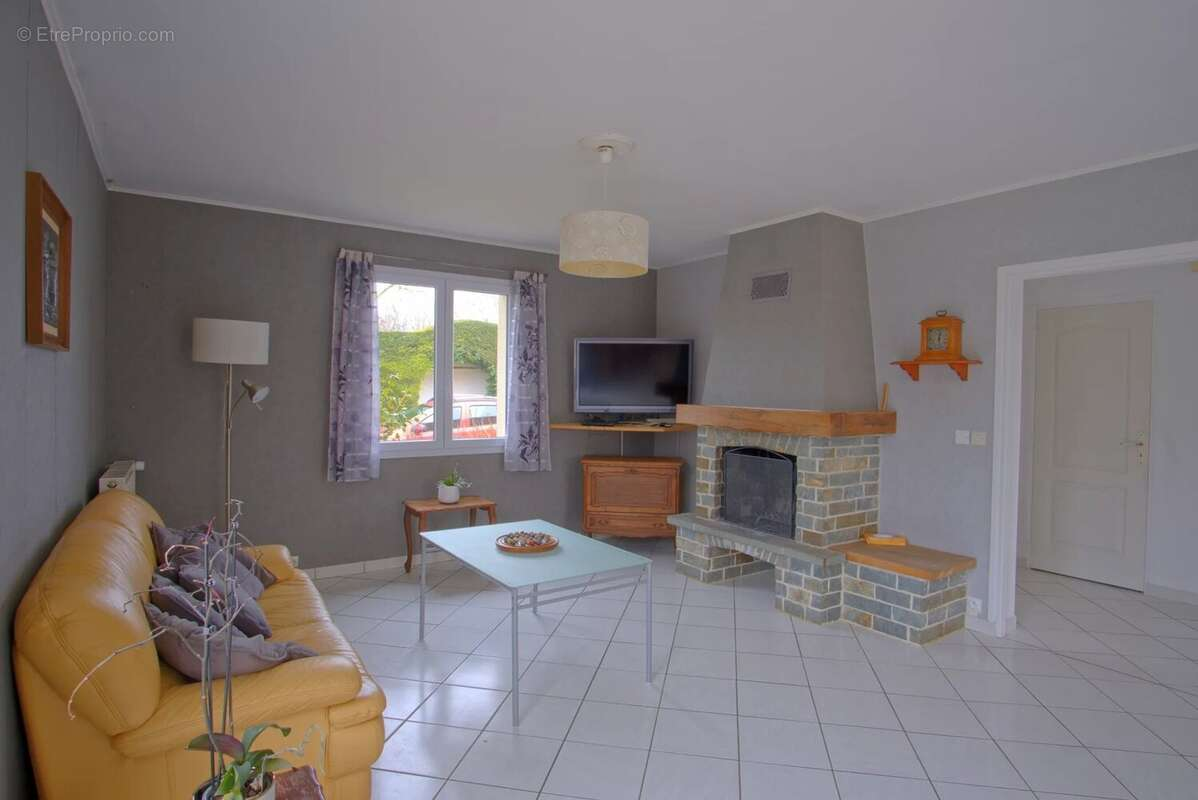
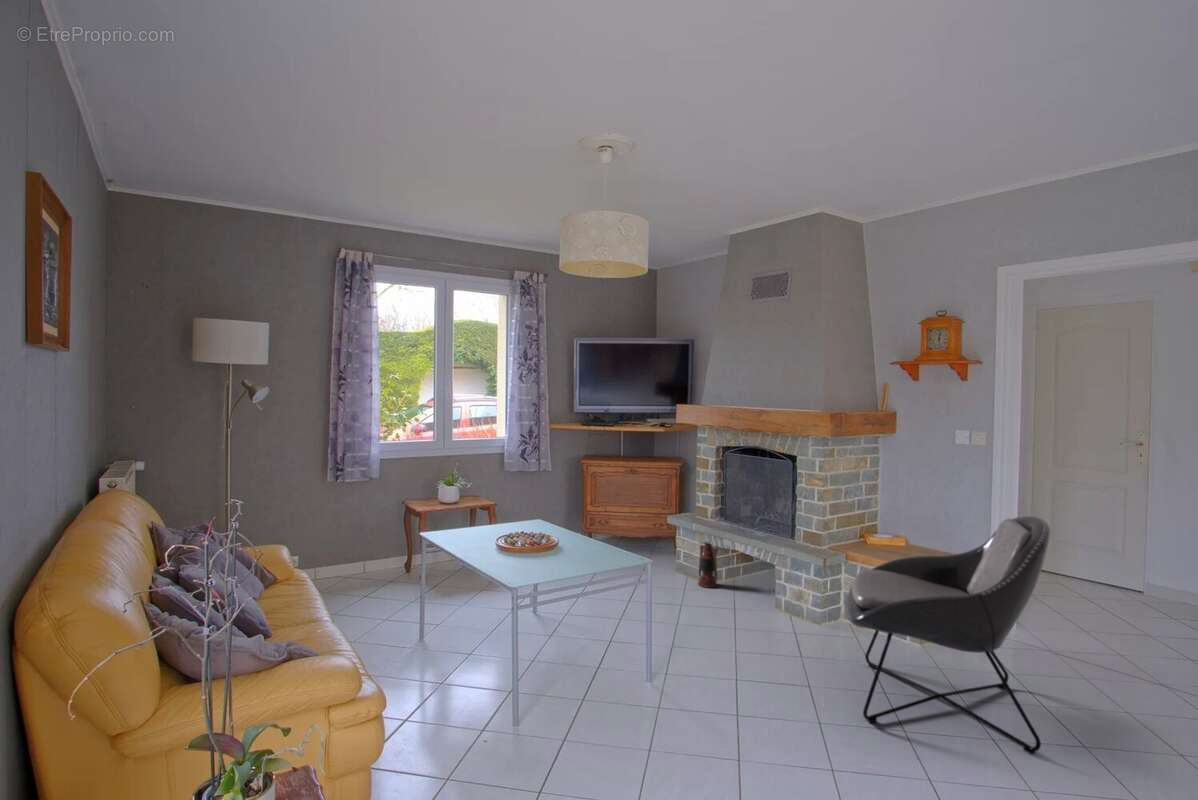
+ lantern [697,541,719,589]
+ lounge chair [844,515,1051,755]
